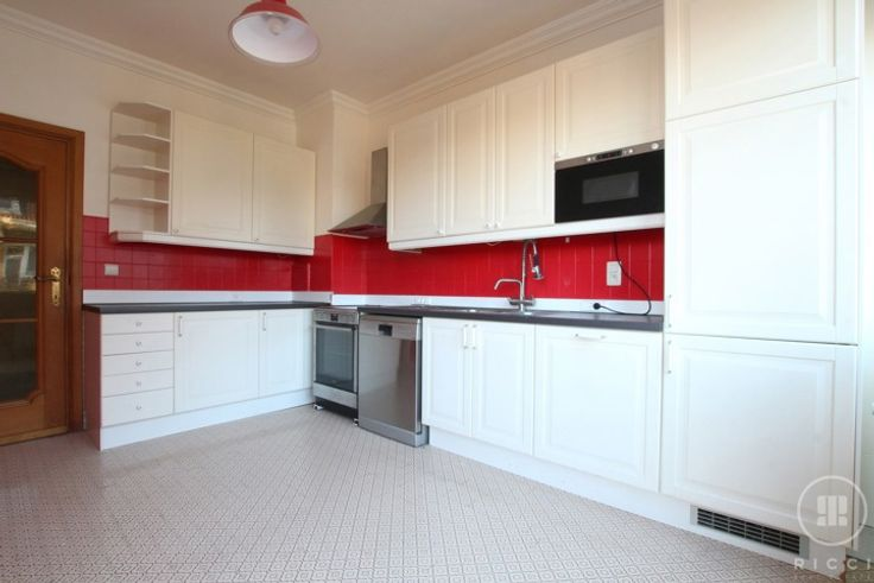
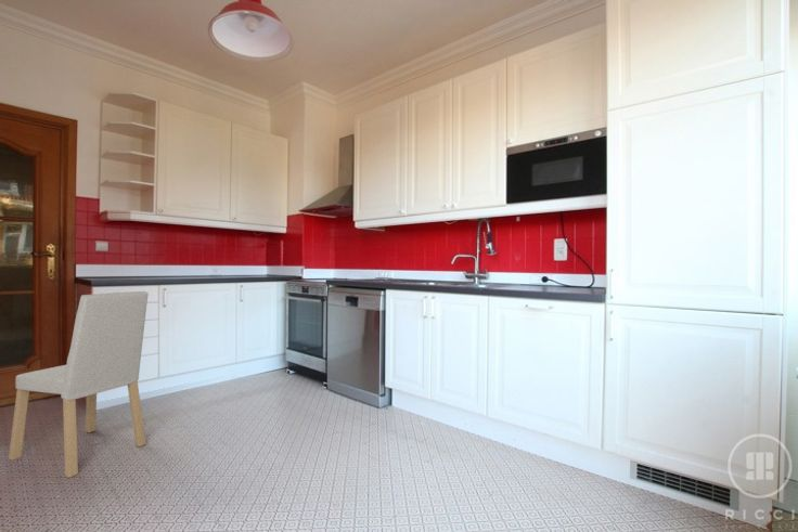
+ dining chair [8,290,150,479]
